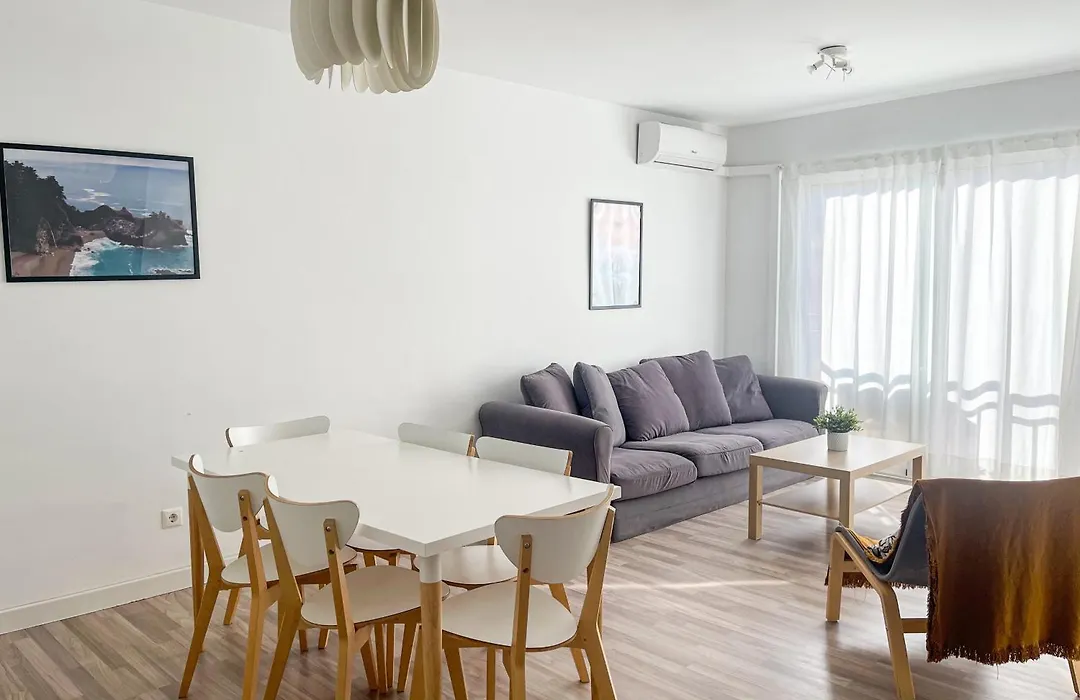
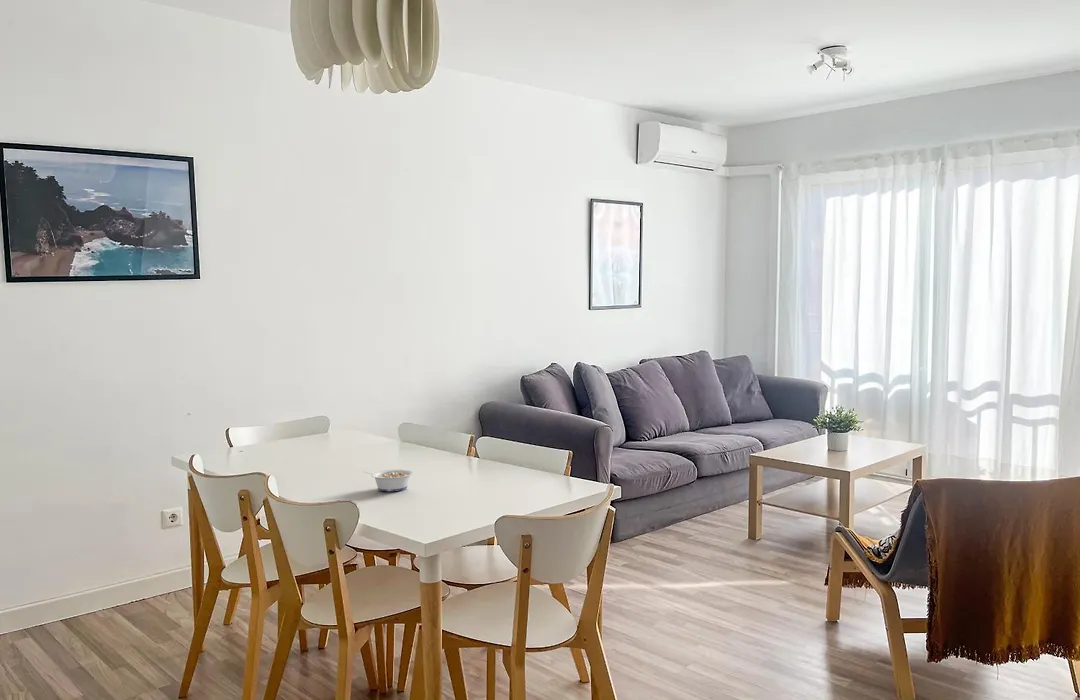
+ legume [362,468,415,492]
